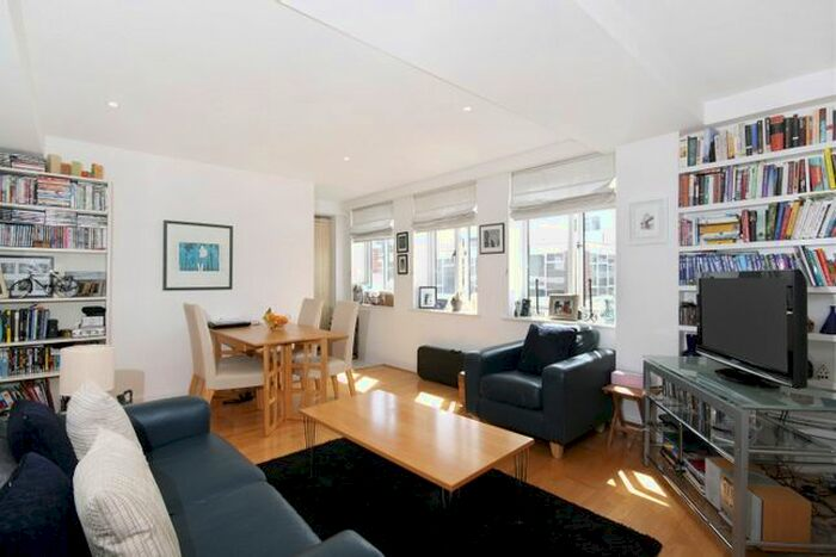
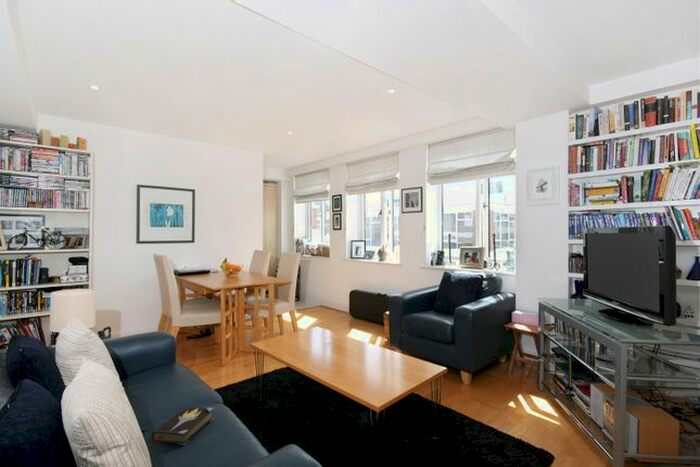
+ hardback book [151,407,215,446]
